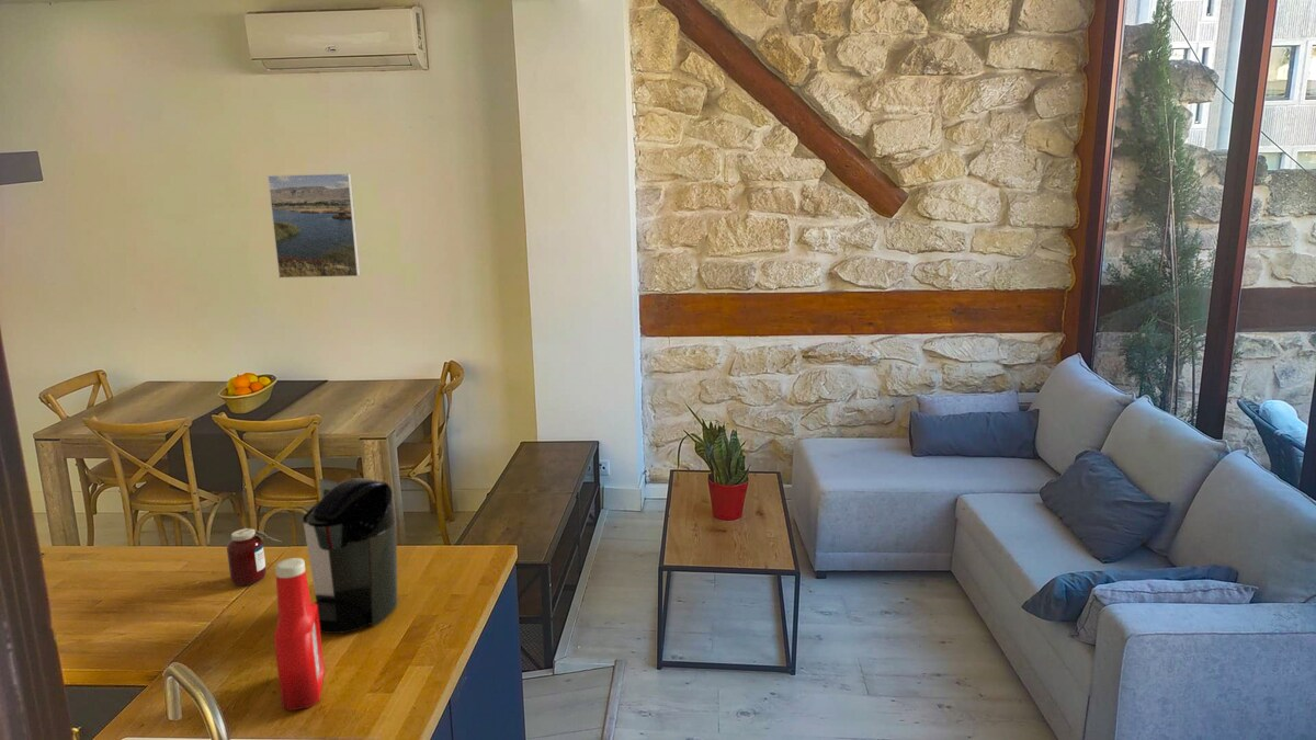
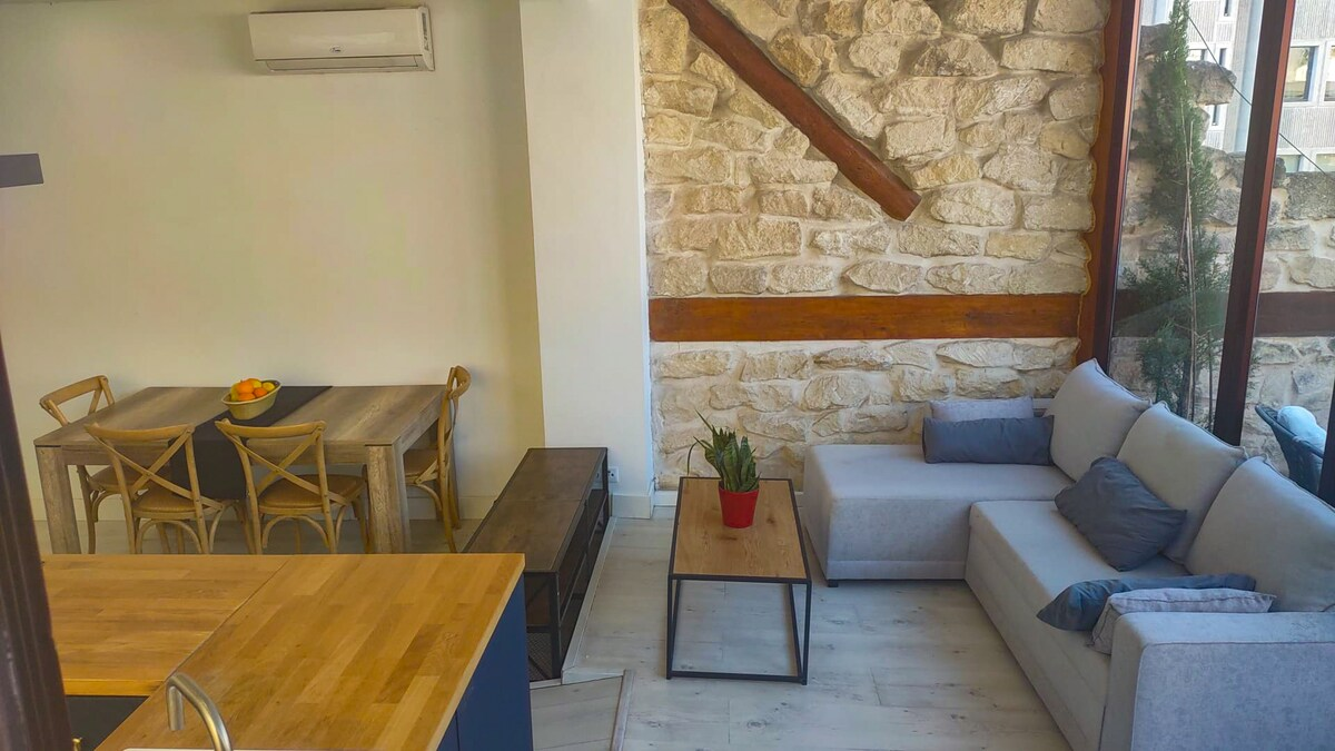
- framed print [266,172,361,280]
- soap bottle [273,557,326,711]
- jar [226,526,281,587]
- coffee maker [302,477,399,635]
